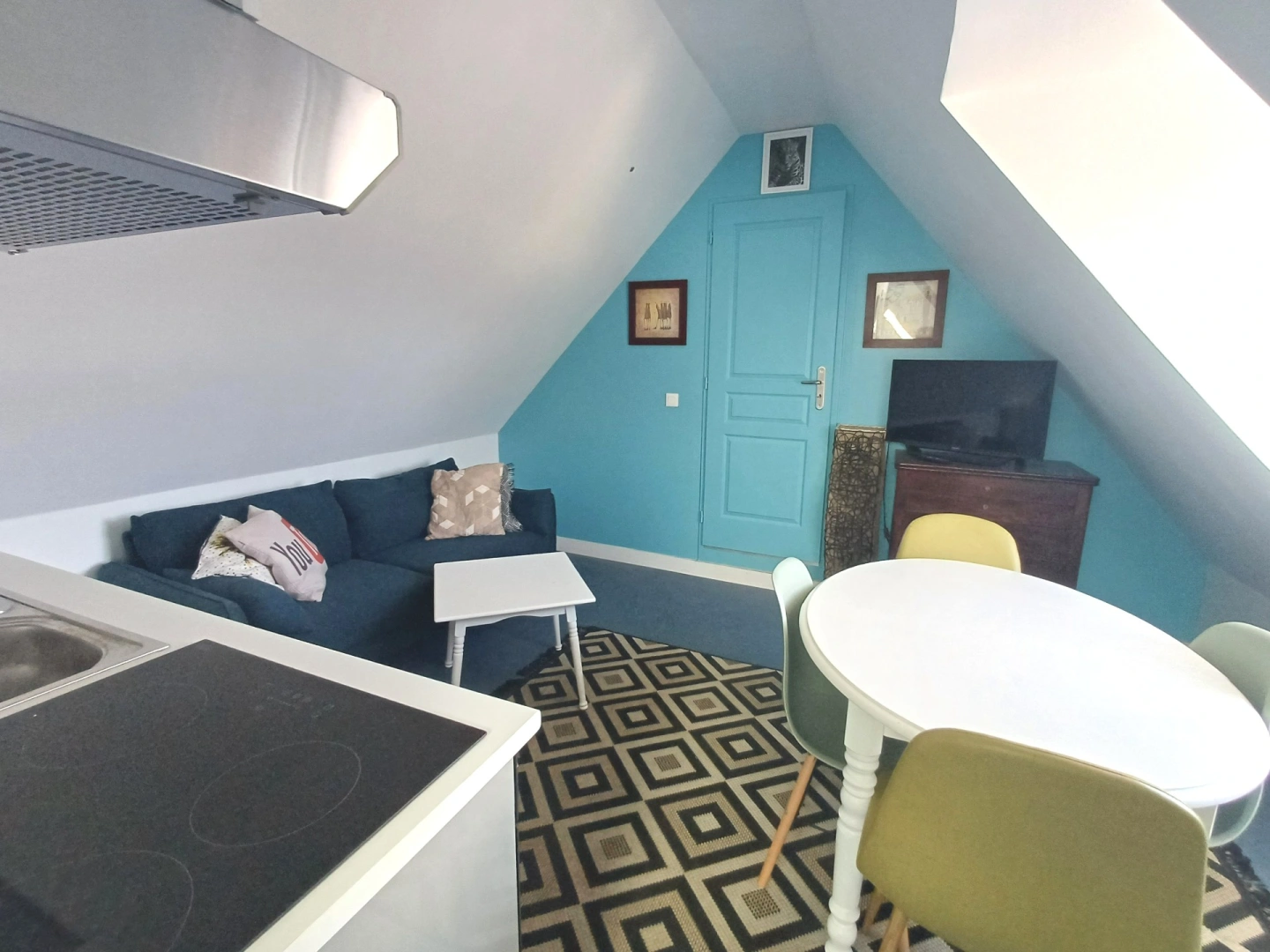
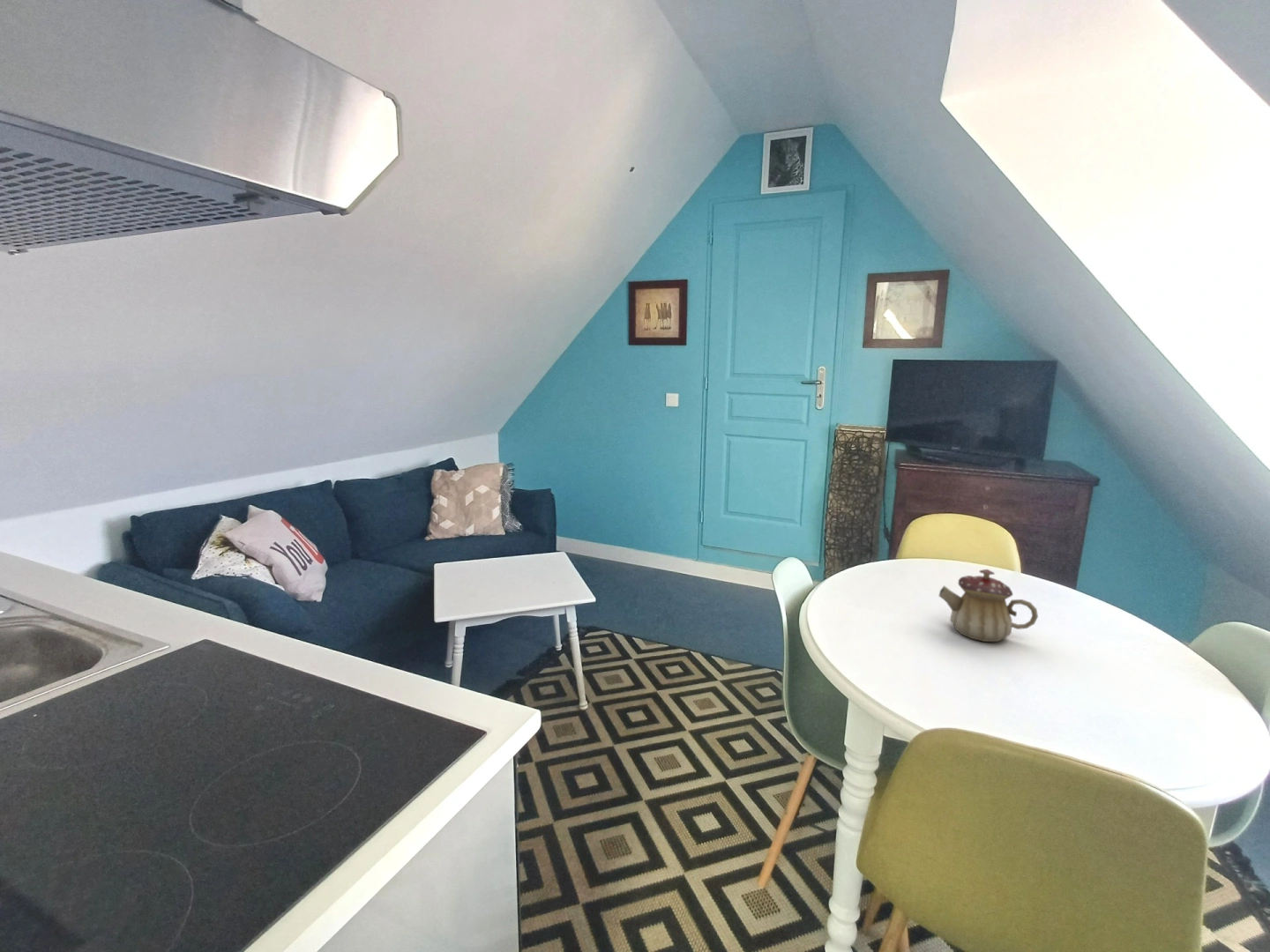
+ teapot [938,569,1039,643]
